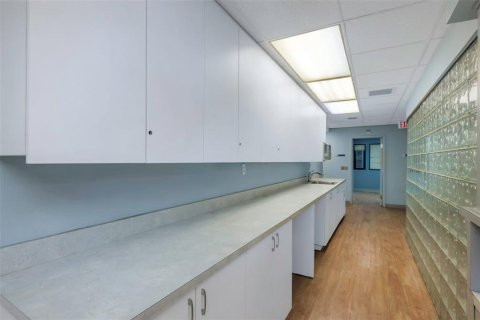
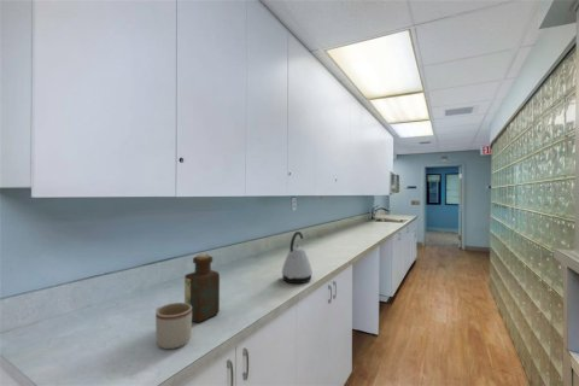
+ kettle [281,230,314,285]
+ bottle [183,253,221,323]
+ mug [154,302,193,350]
